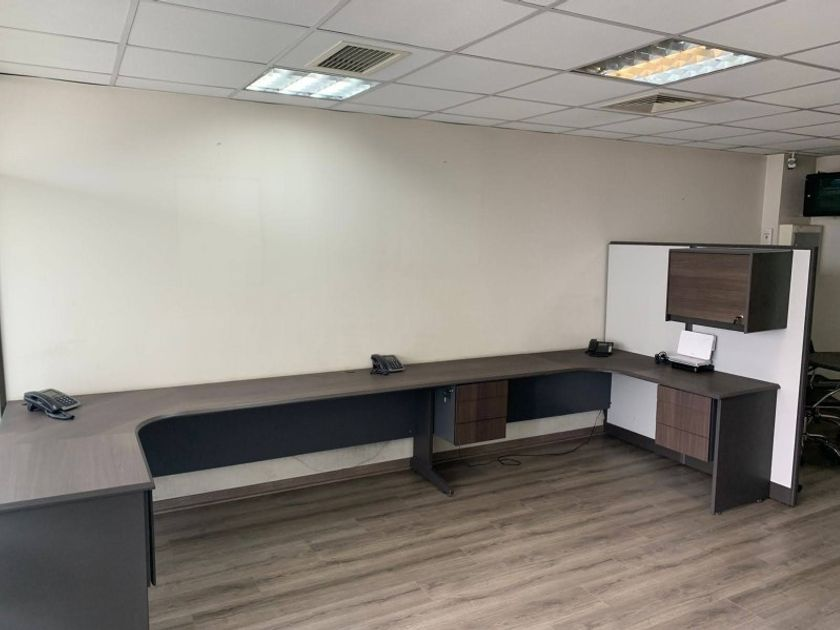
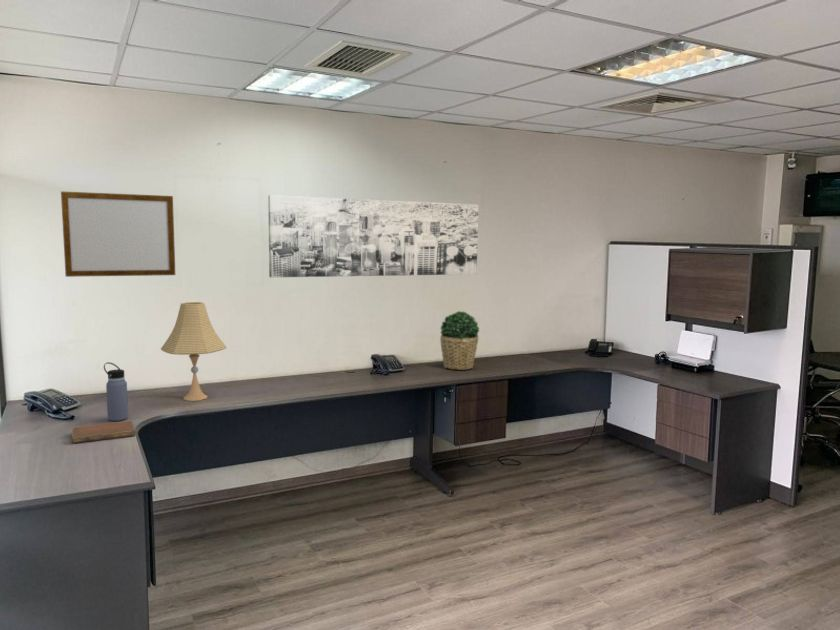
+ potted plant [439,310,480,371]
+ notebook [71,420,136,444]
+ writing board [60,190,176,278]
+ water bottle [103,361,129,422]
+ desk lamp [160,301,228,402]
+ wall art [267,194,480,278]
